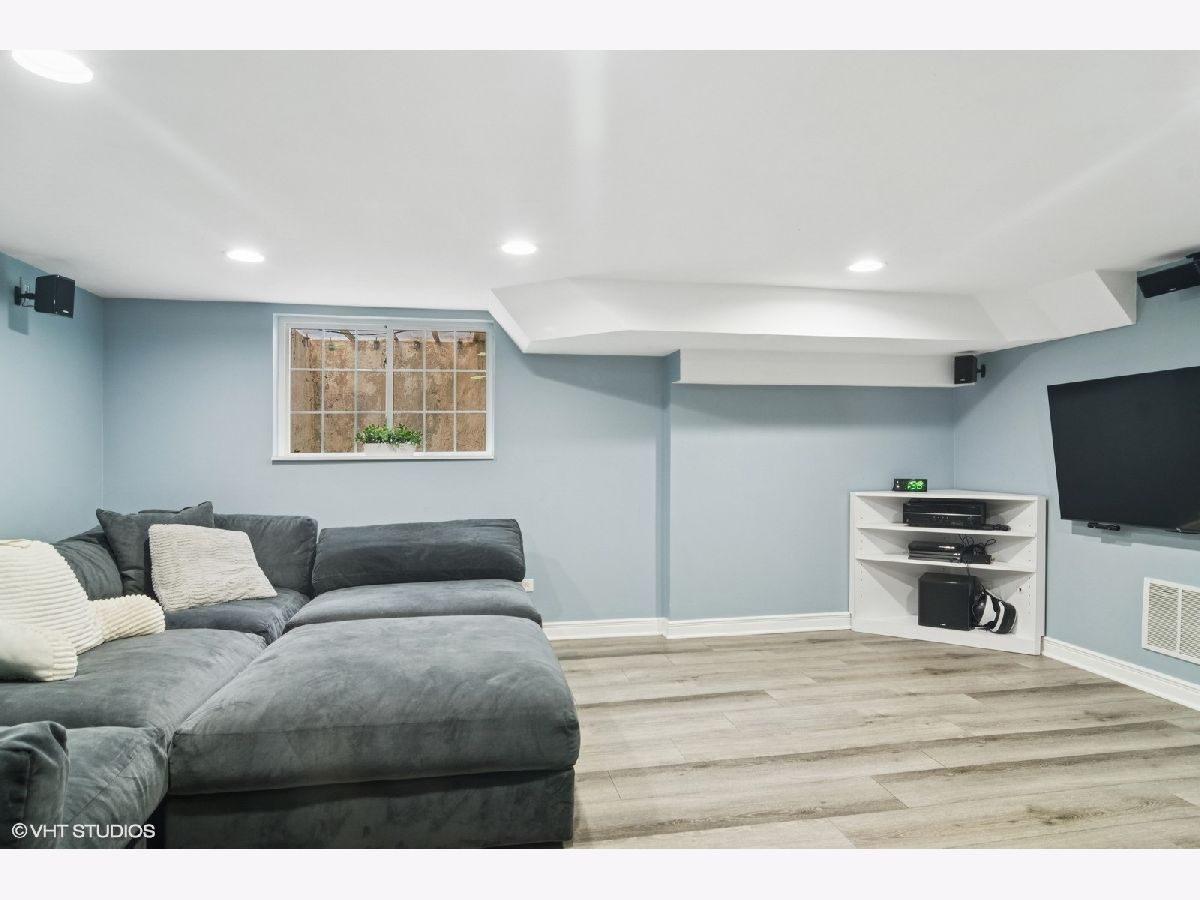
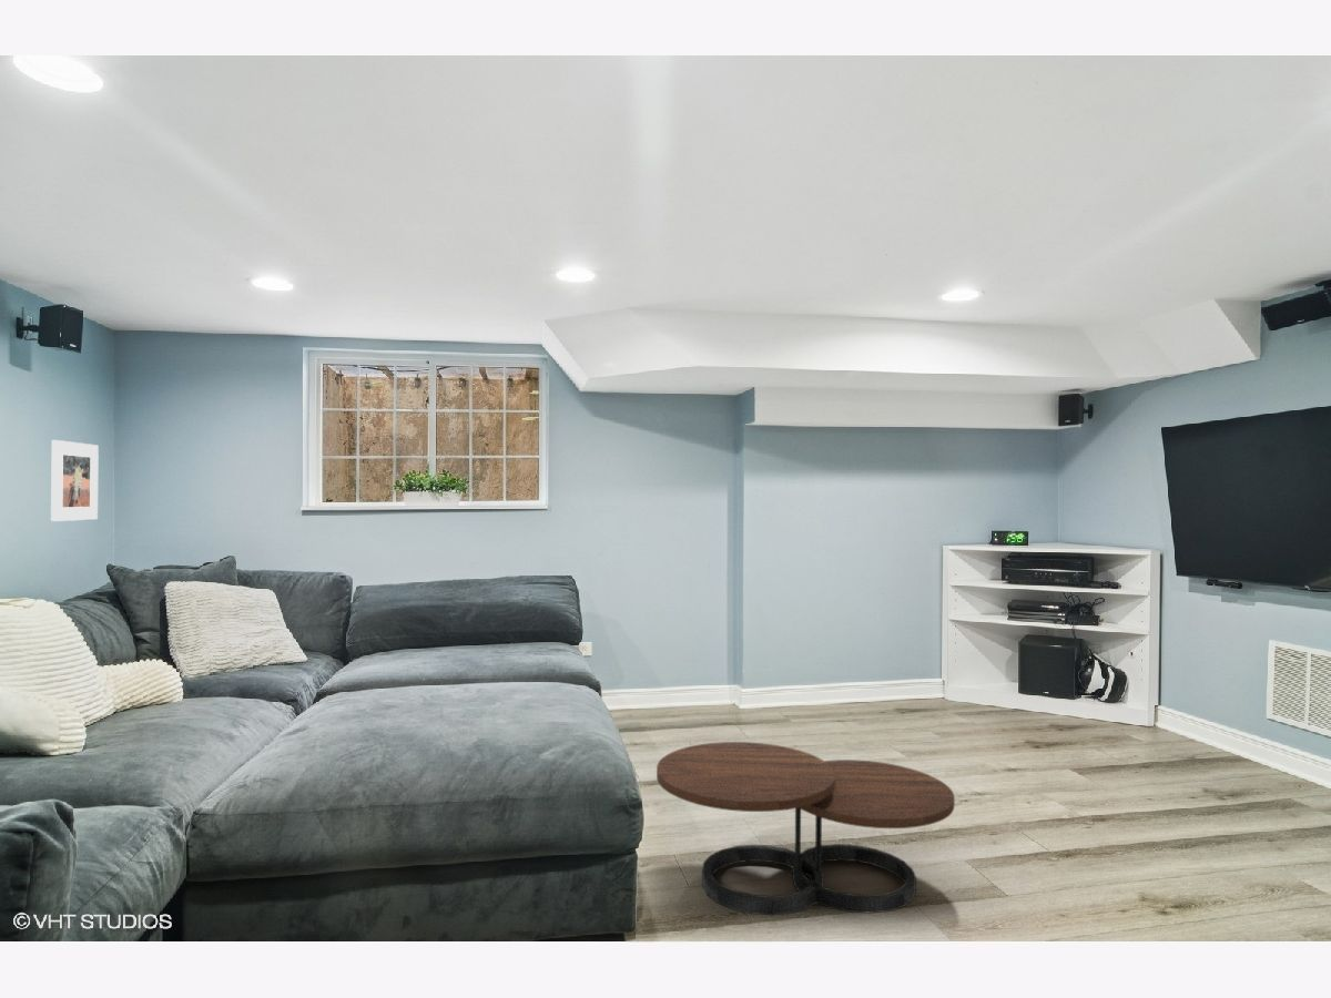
+ coffee table [656,741,956,916]
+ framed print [50,439,100,522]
